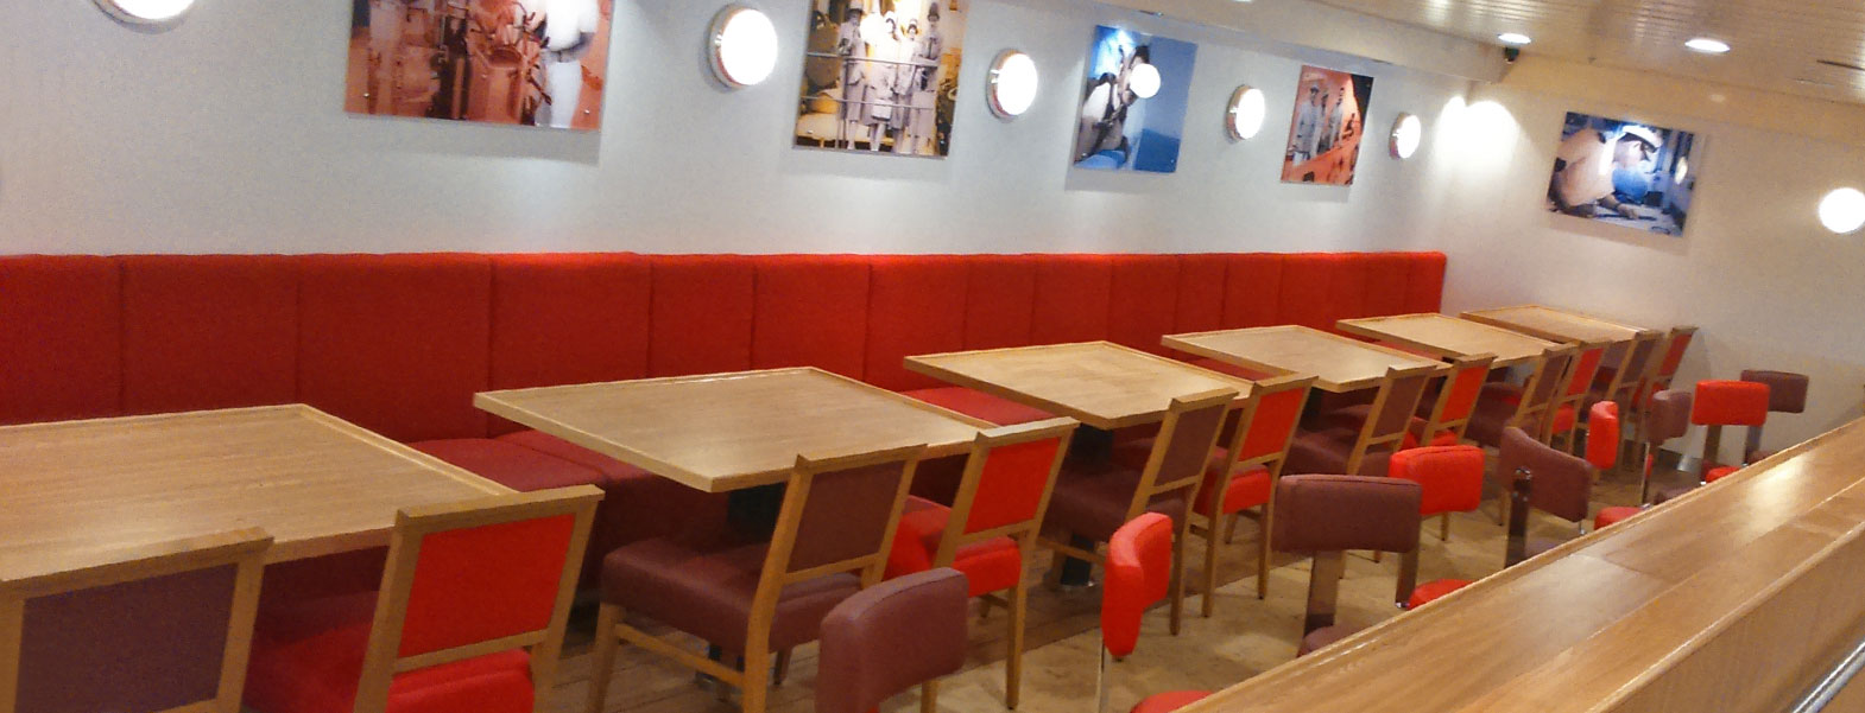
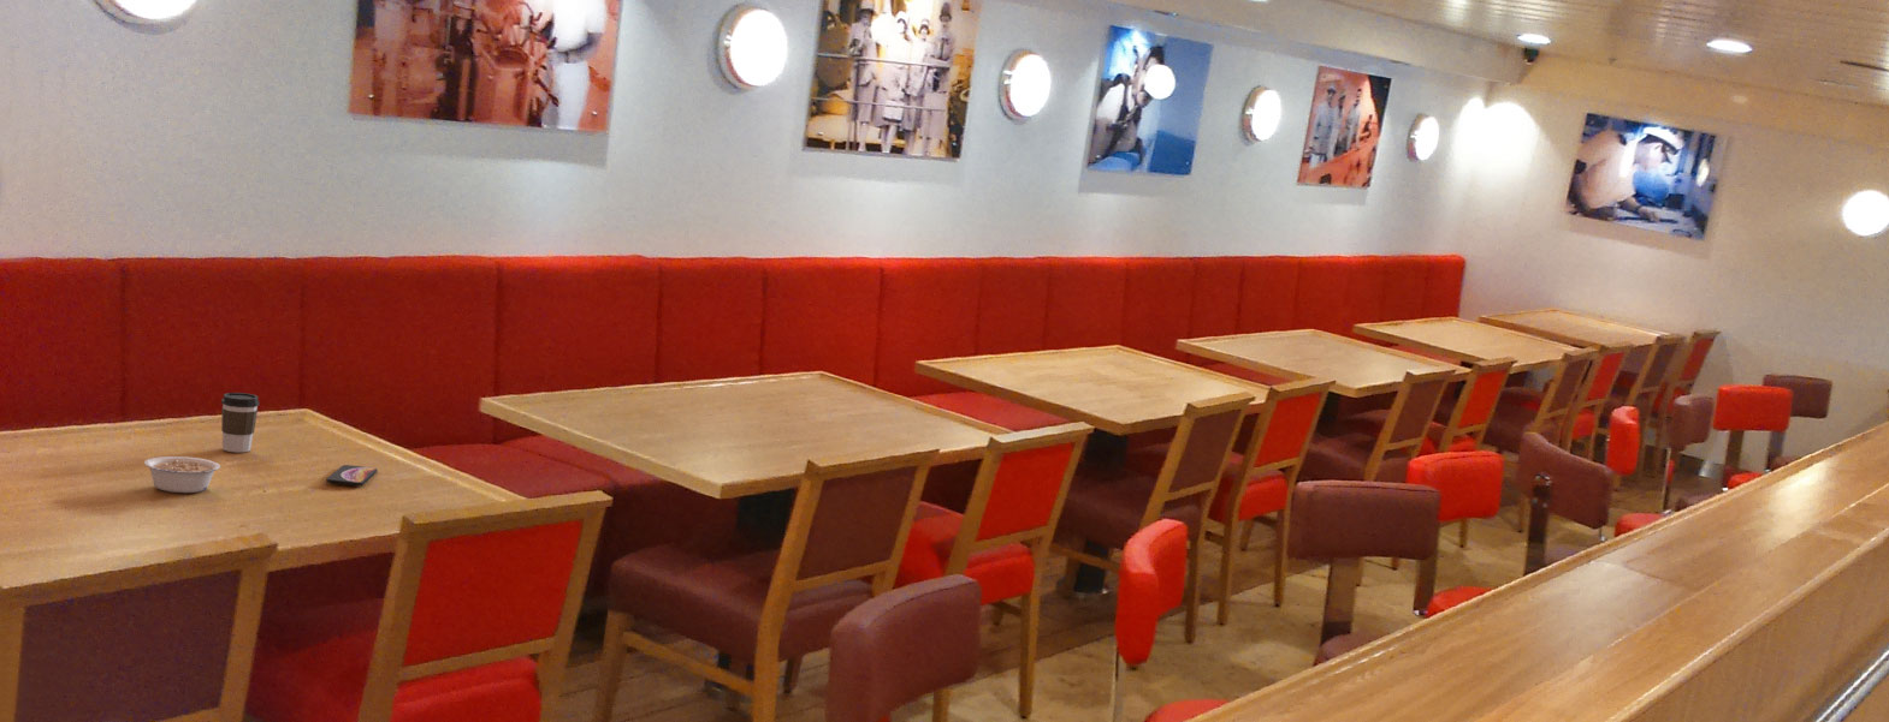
+ legume [143,455,222,493]
+ coffee cup [220,391,260,452]
+ smartphone [325,463,379,486]
